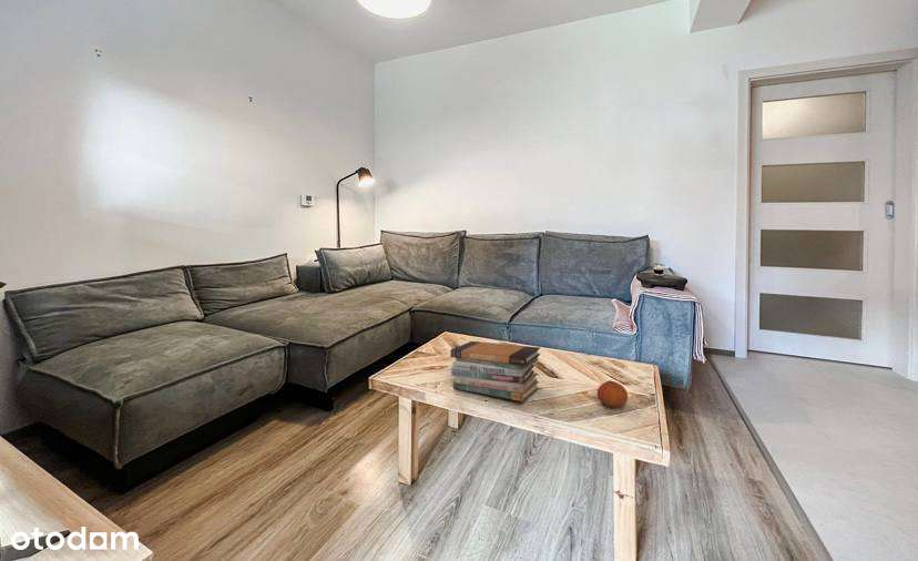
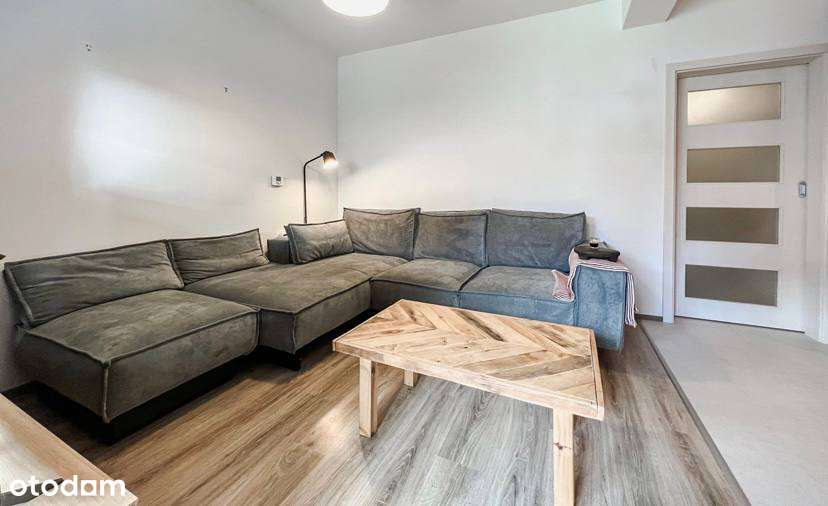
- book stack [449,340,541,402]
- fruit [596,379,629,409]
